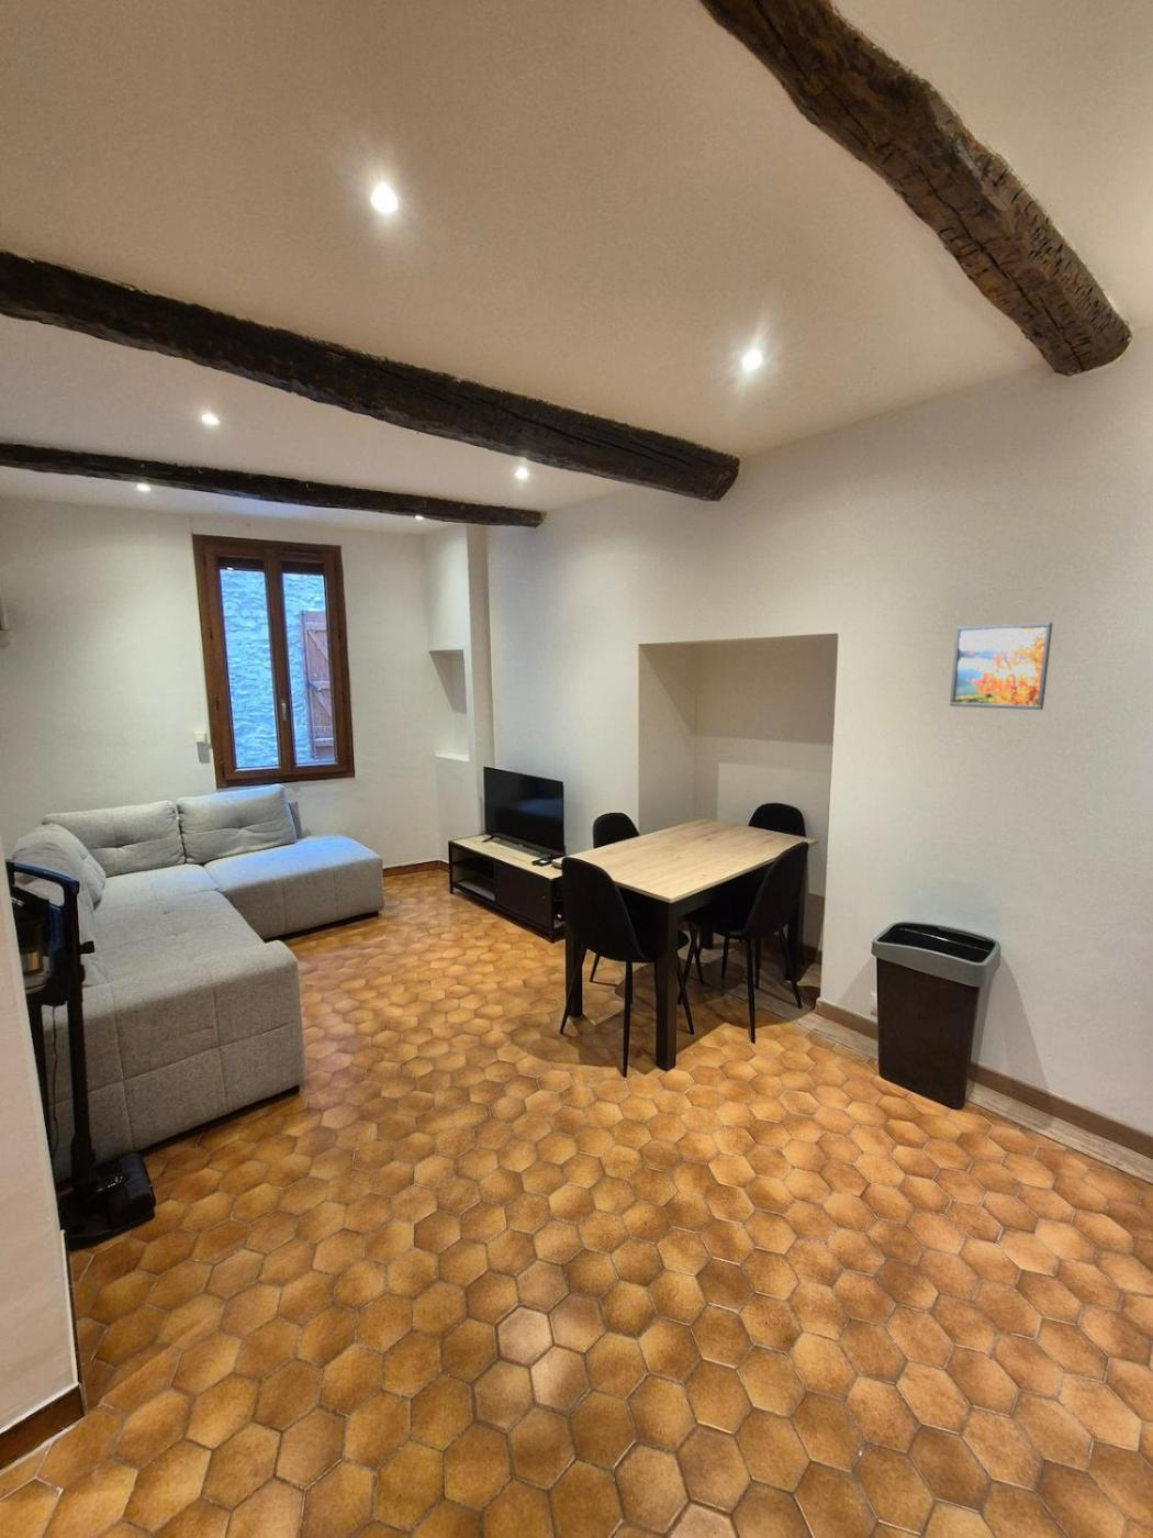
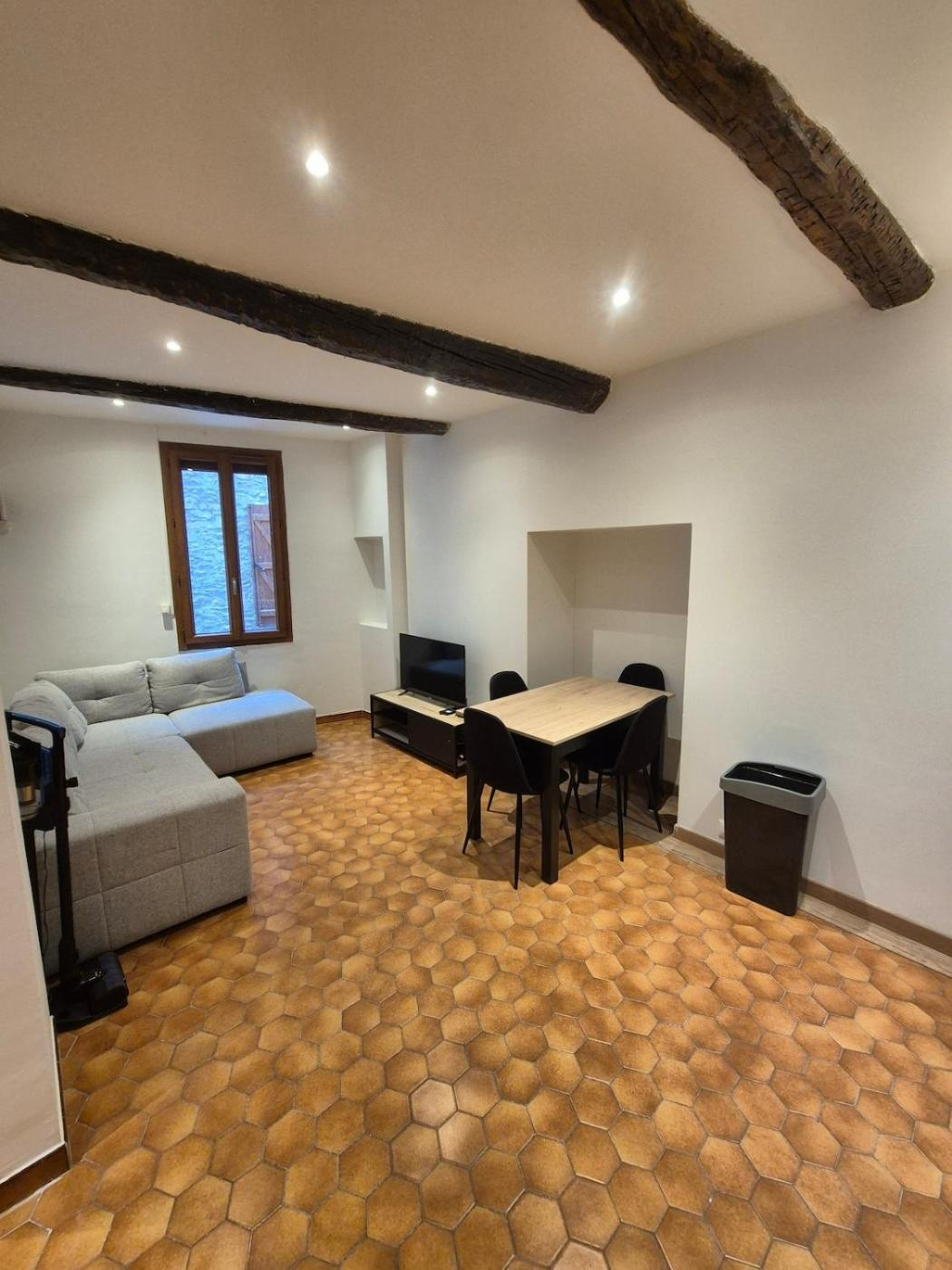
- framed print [948,621,1054,711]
